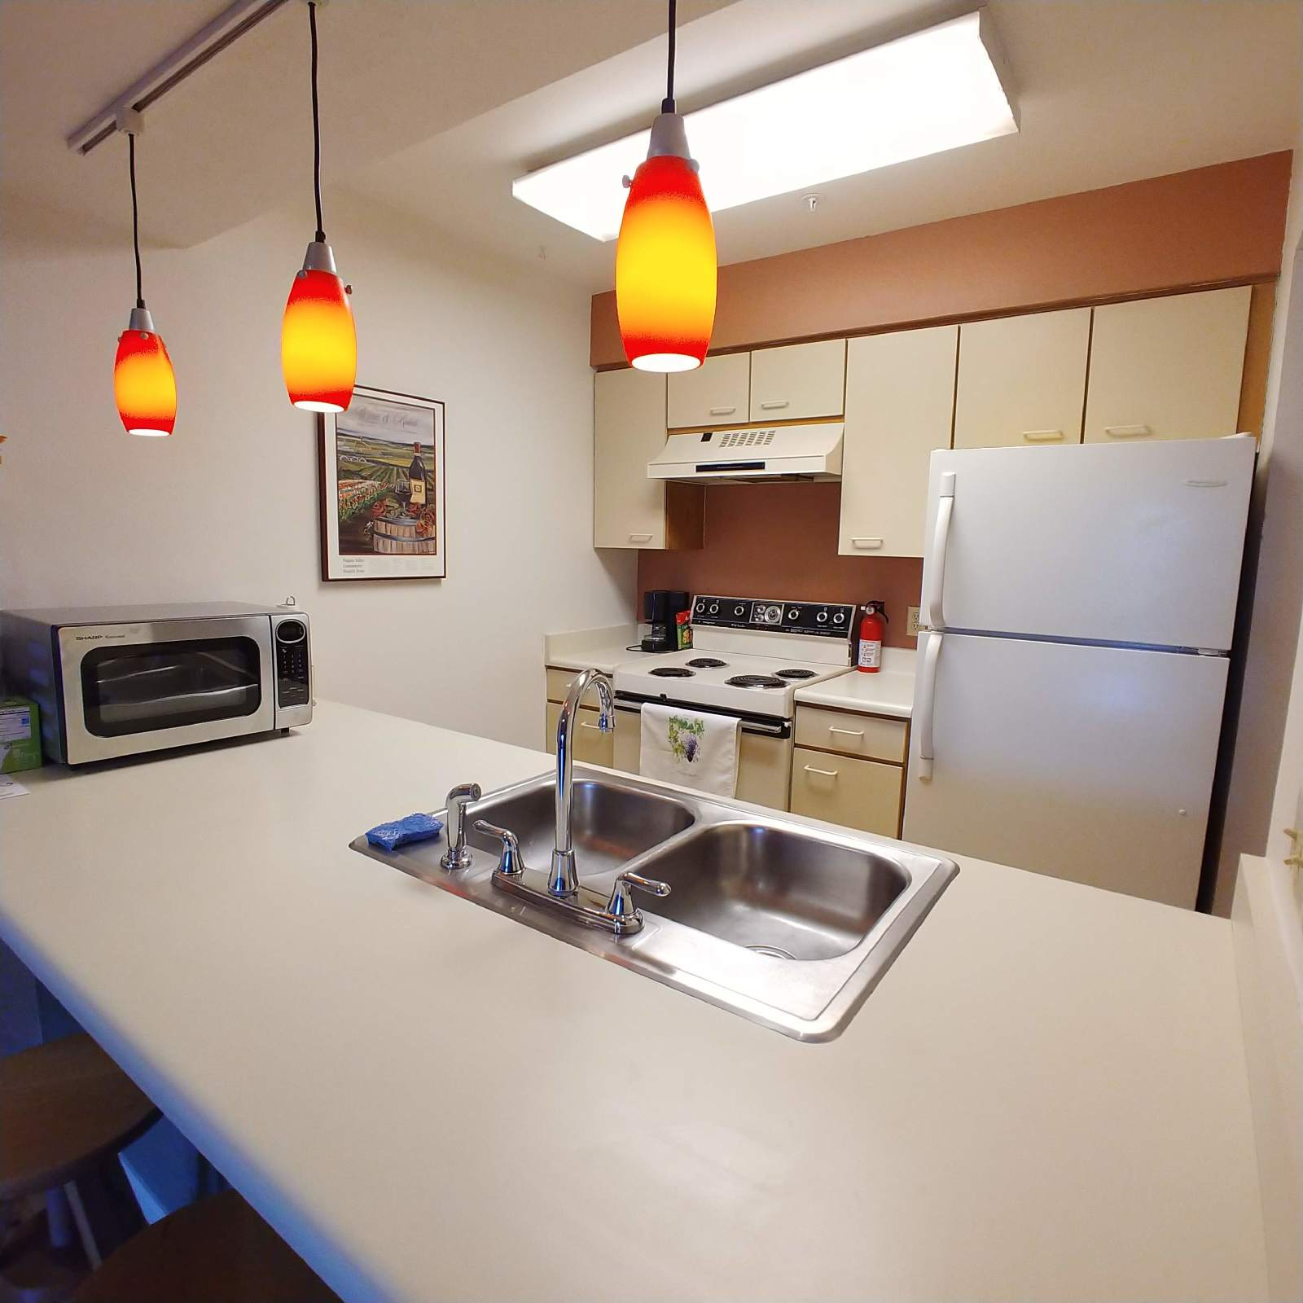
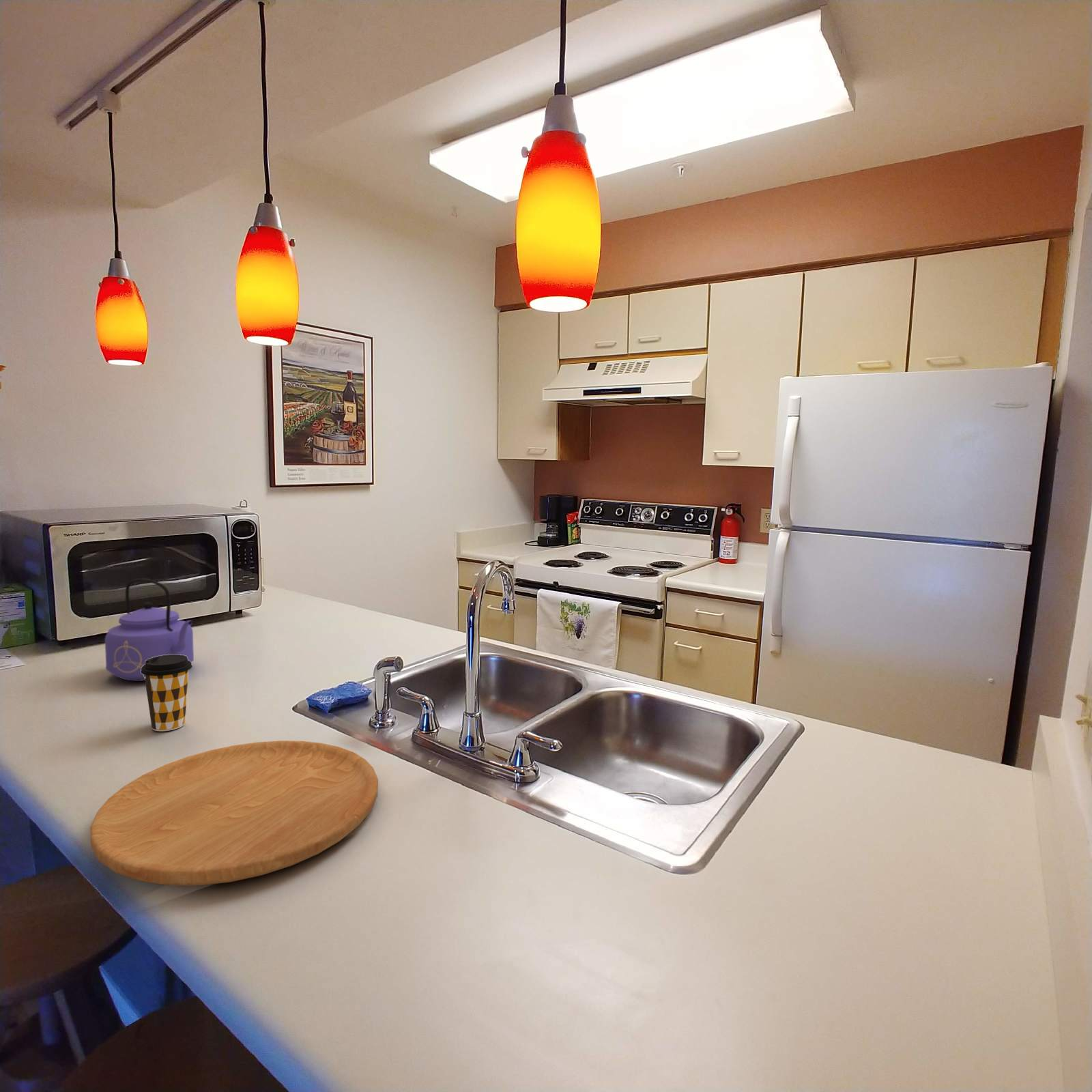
+ cutting board [89,740,379,887]
+ coffee cup [141,655,192,732]
+ kettle [104,577,195,682]
